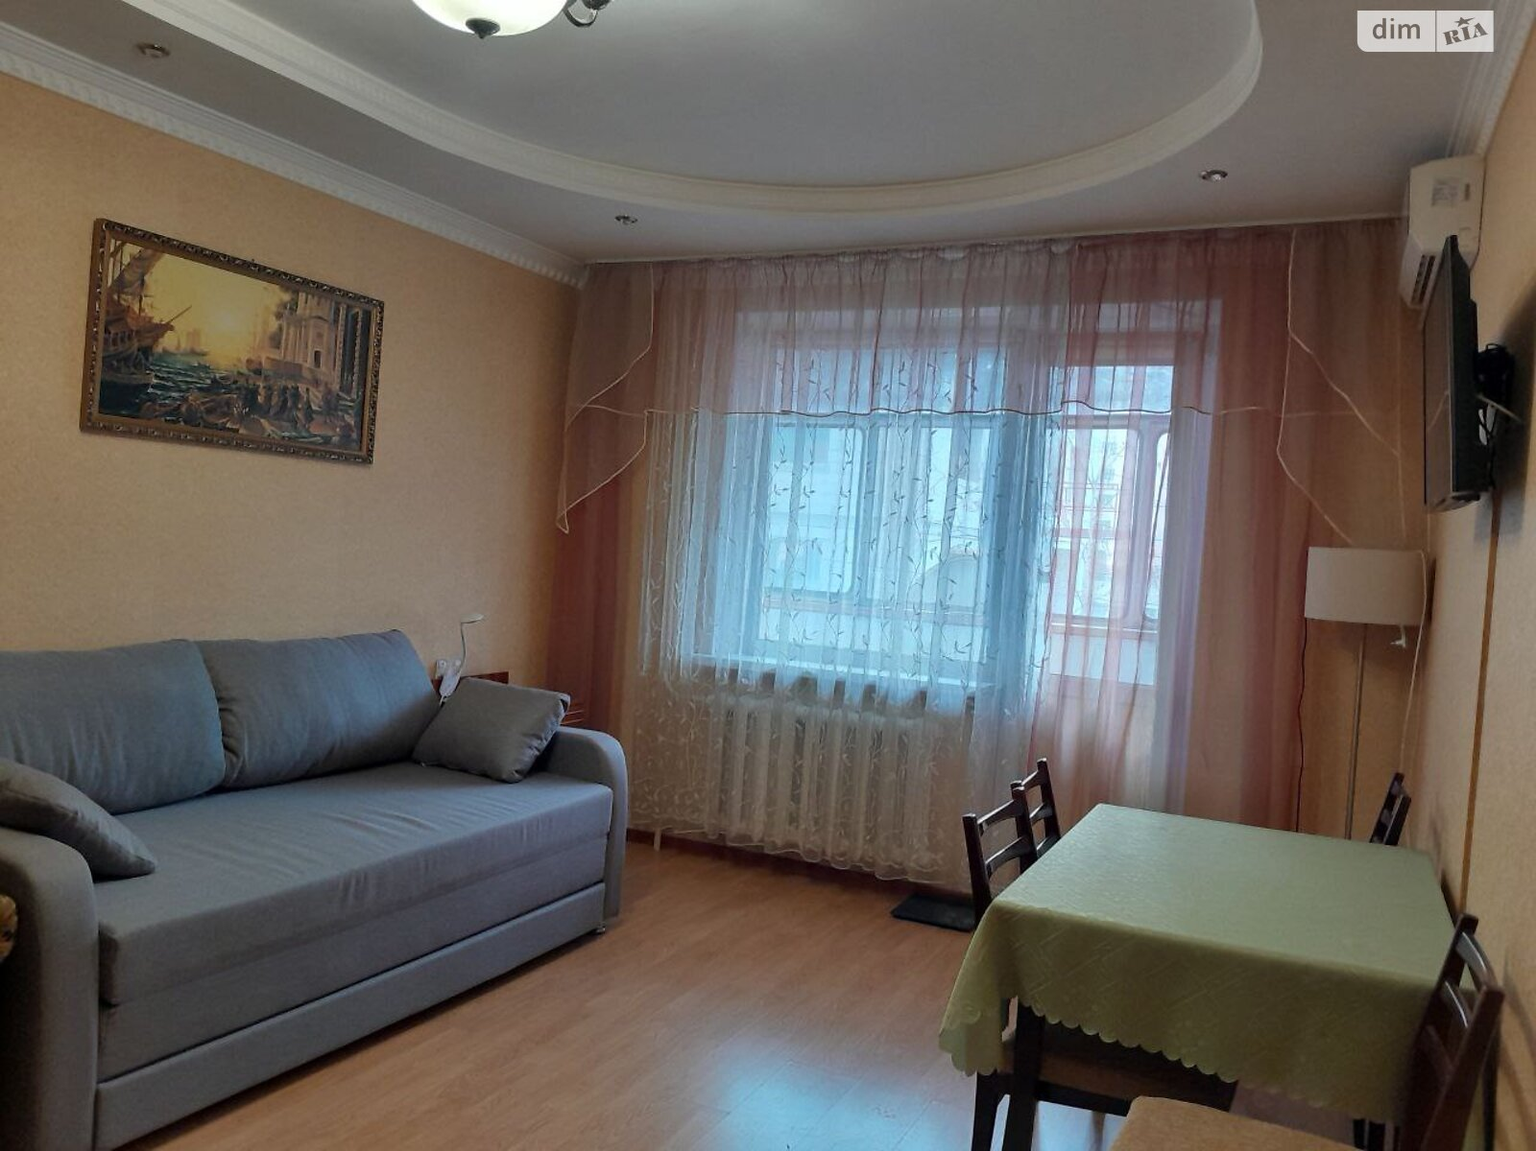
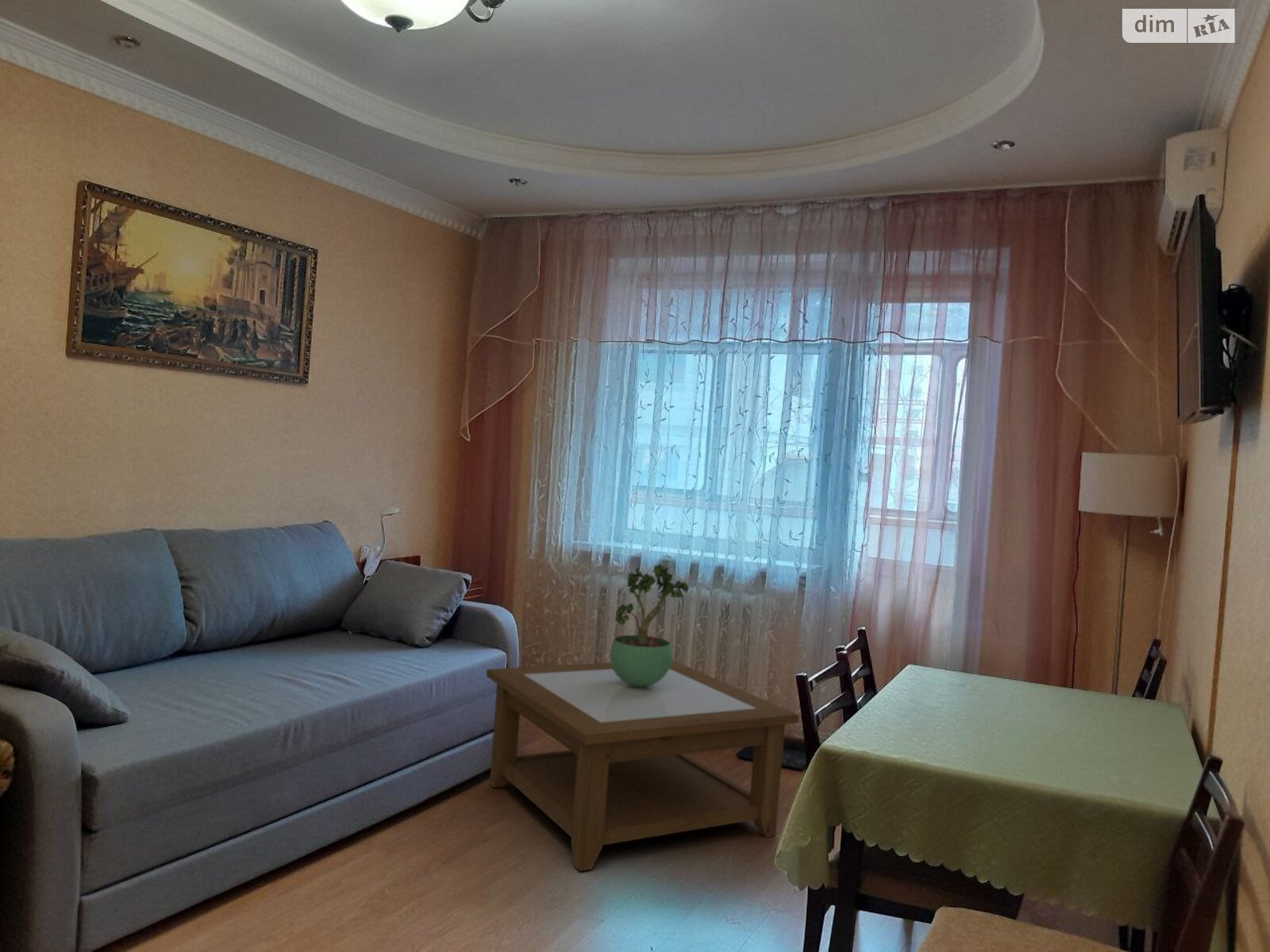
+ potted plant [610,562,690,687]
+ coffee table [486,659,800,872]
